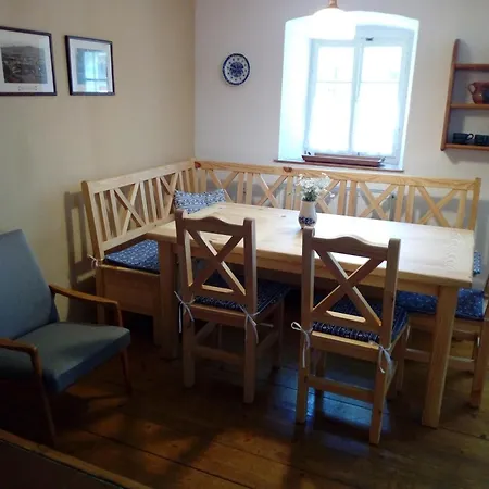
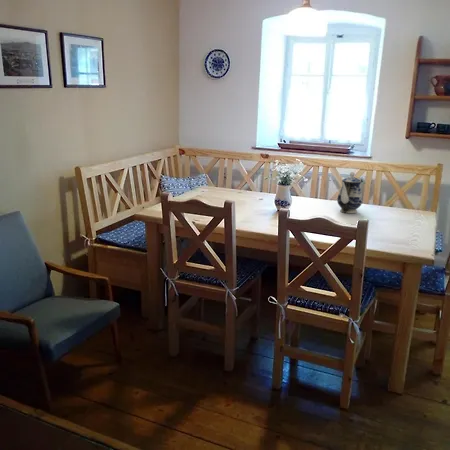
+ teapot [336,171,363,214]
